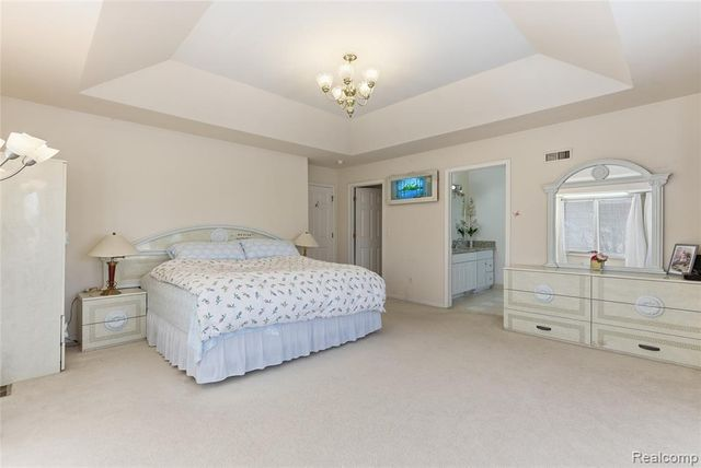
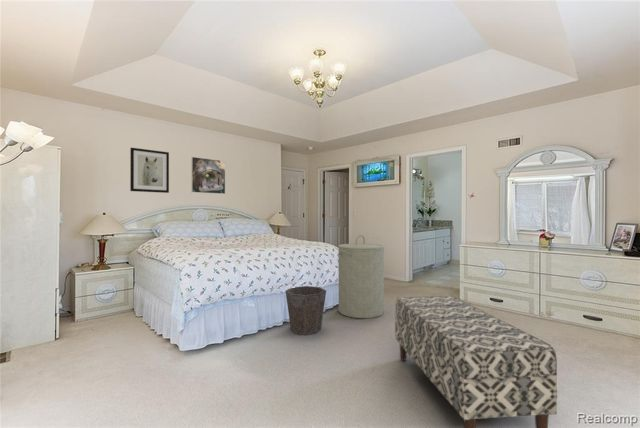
+ laundry hamper [337,234,385,320]
+ wall art [129,147,170,194]
+ waste bin [284,285,327,336]
+ bench [394,295,558,428]
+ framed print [190,156,226,195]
